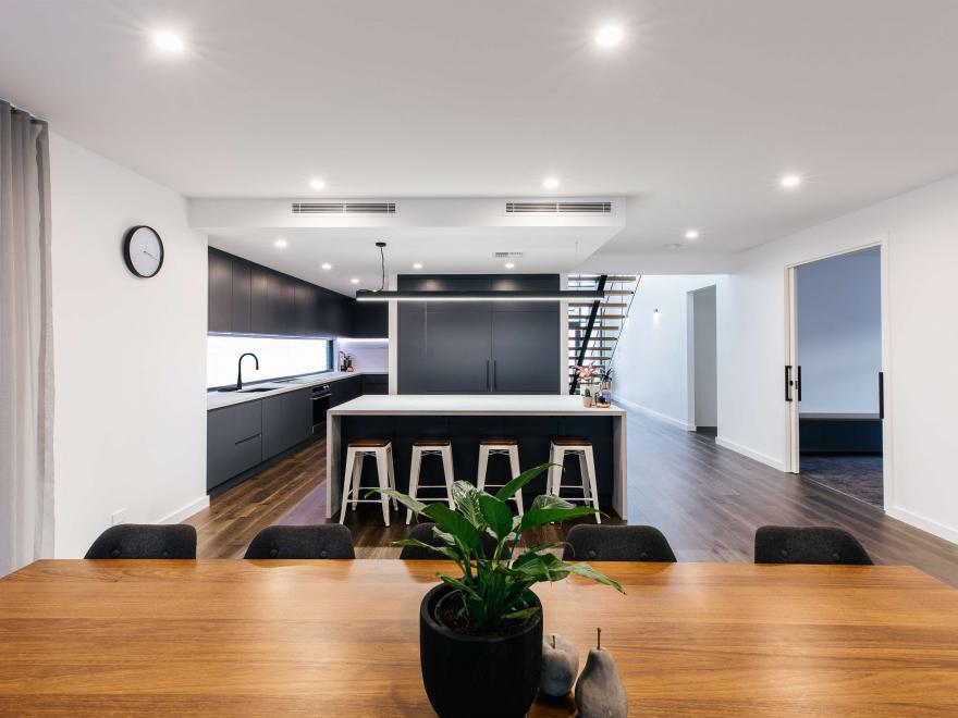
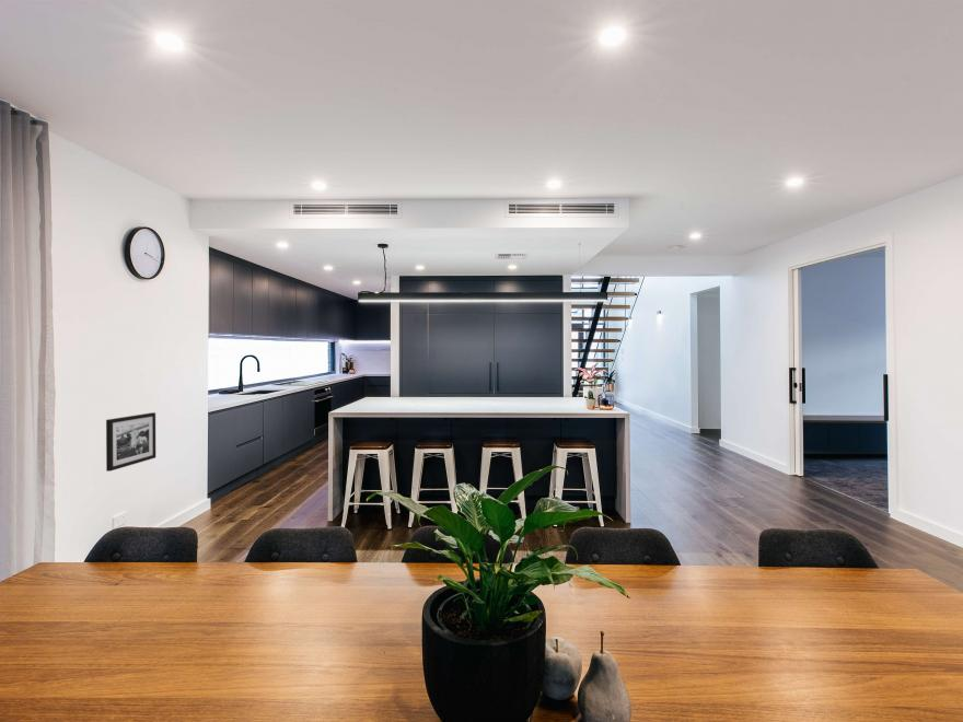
+ picture frame [105,411,156,473]
